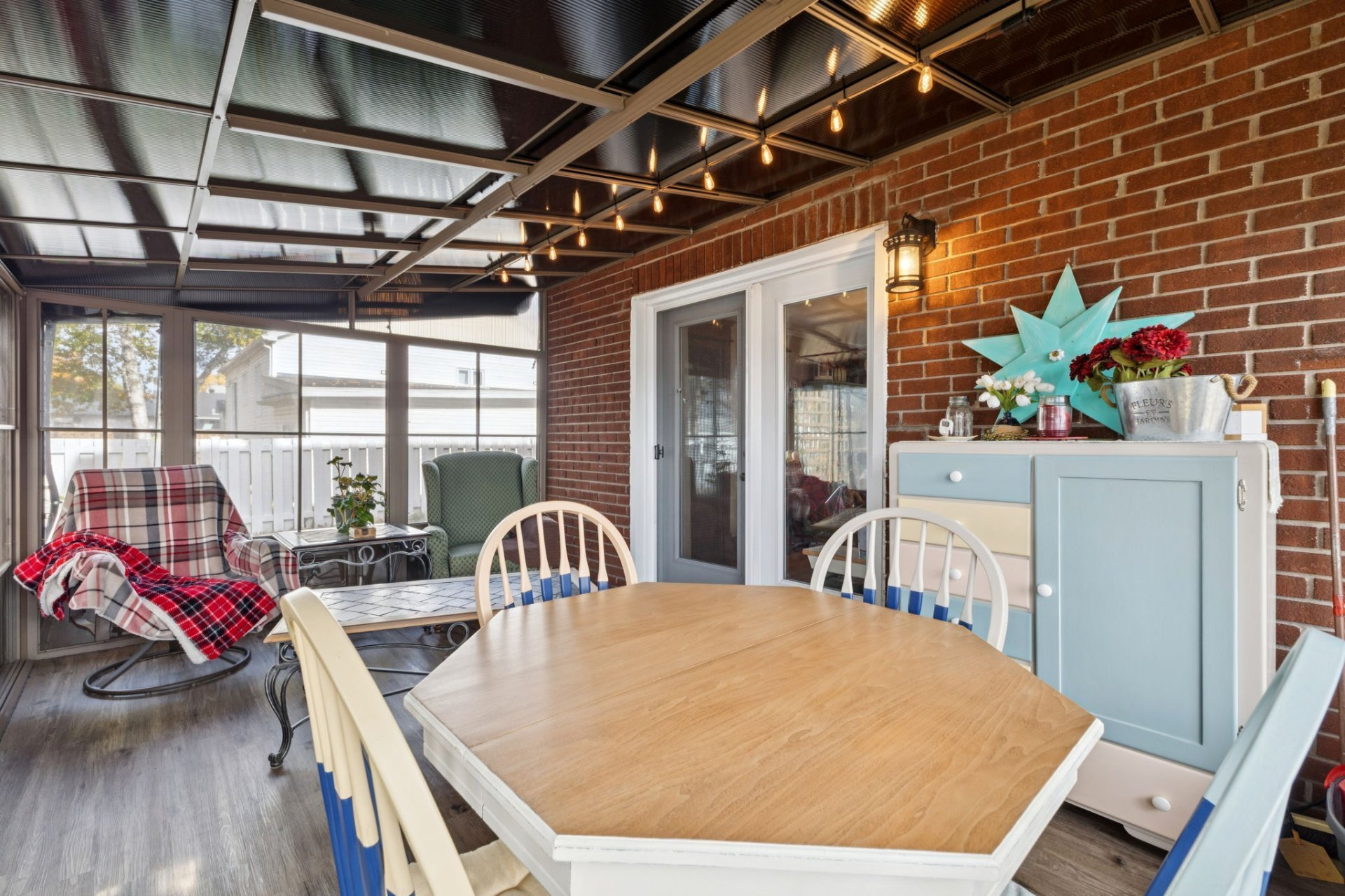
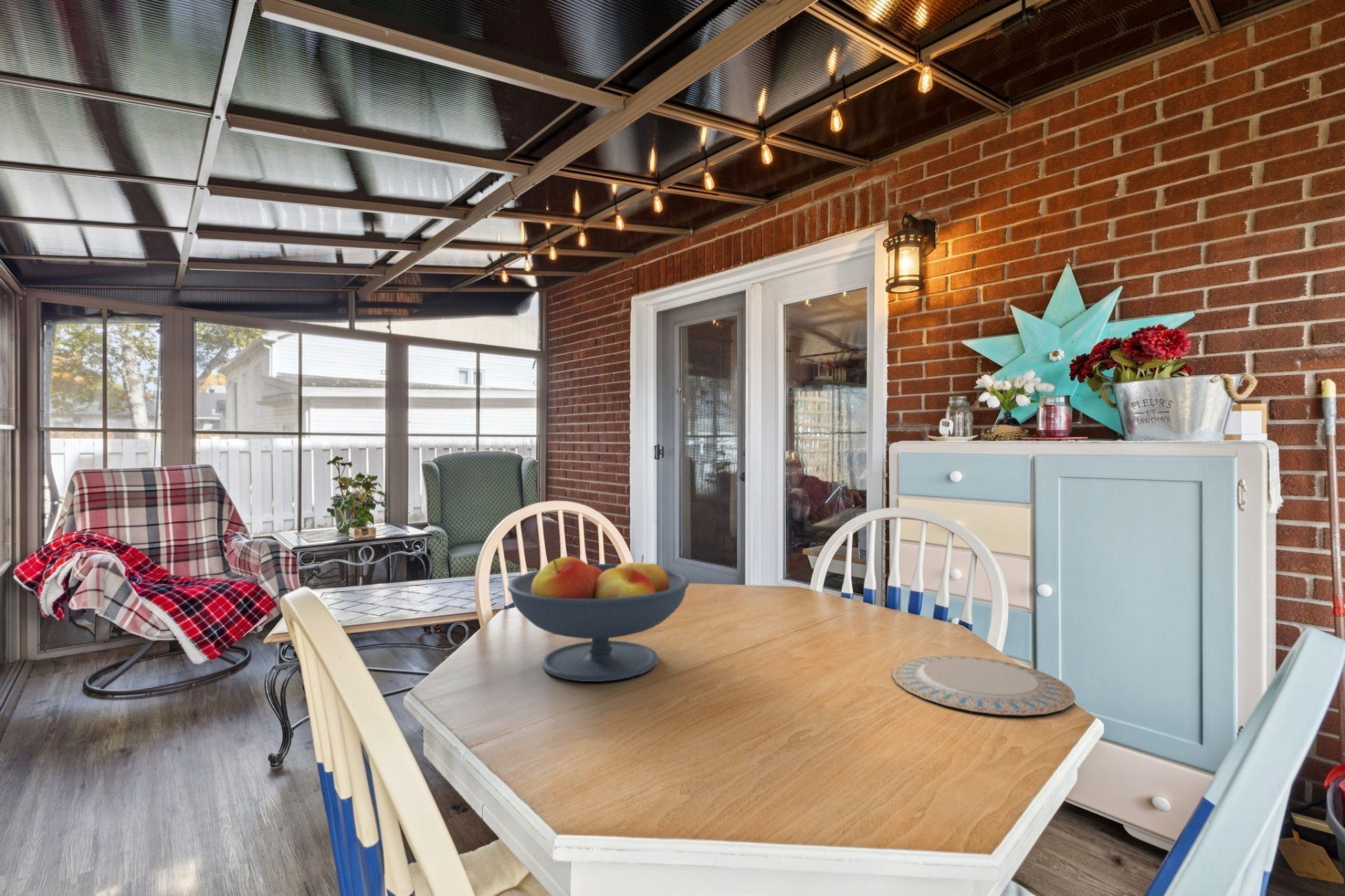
+ fruit bowl [507,554,690,682]
+ chinaware [891,655,1077,716]
